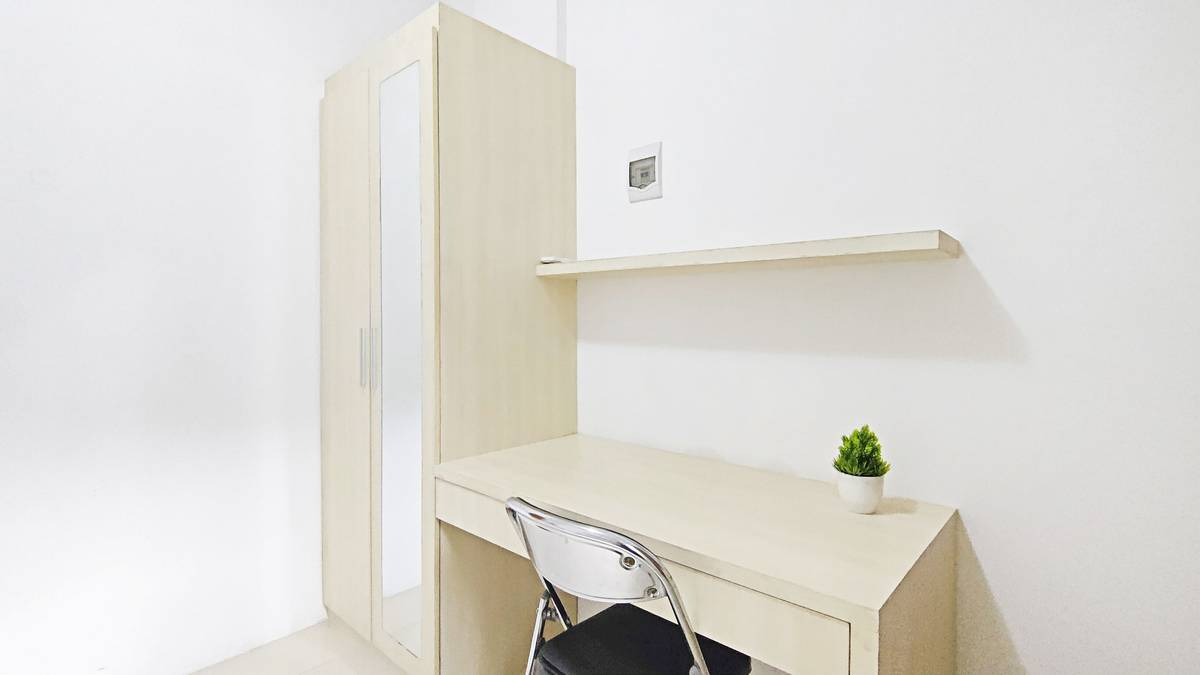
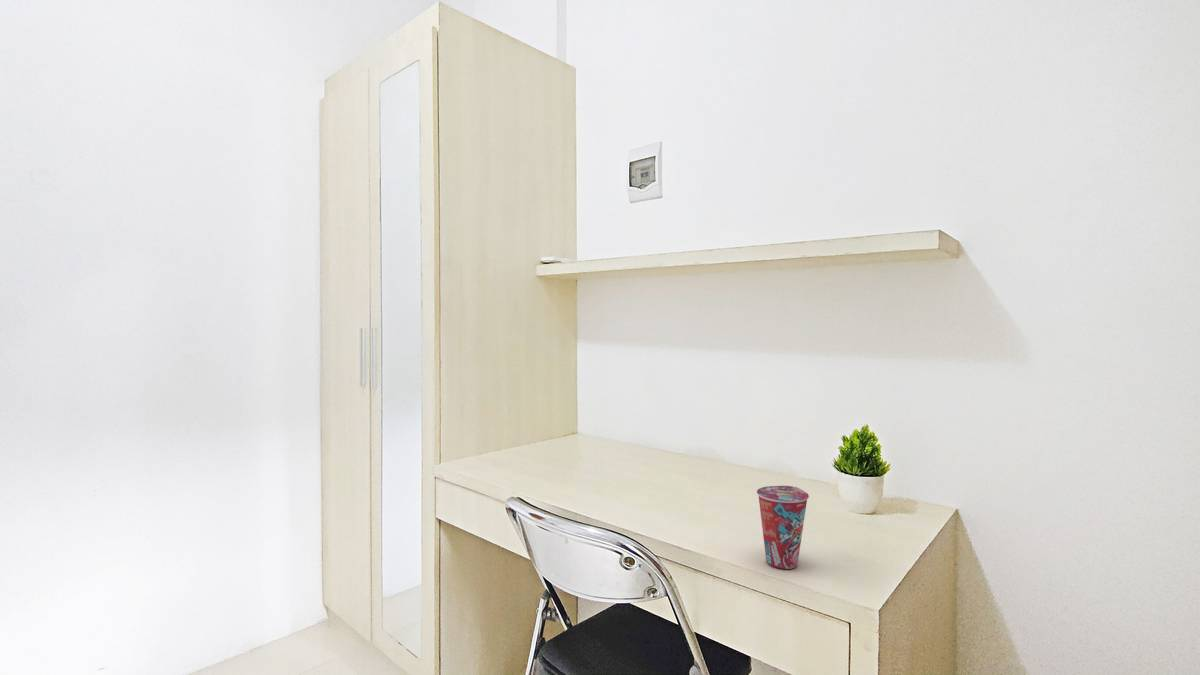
+ cup [756,485,810,570]
